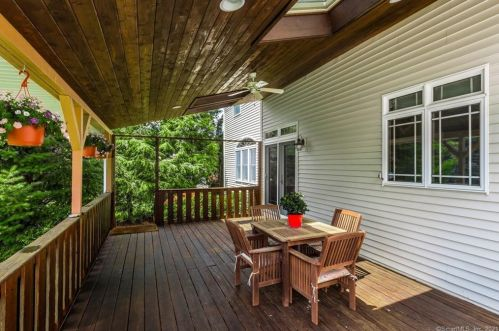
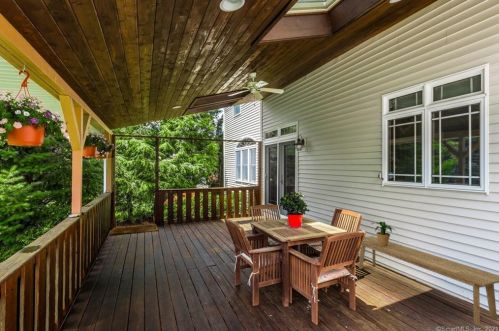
+ potted plant [368,221,398,246]
+ bench [358,235,499,327]
